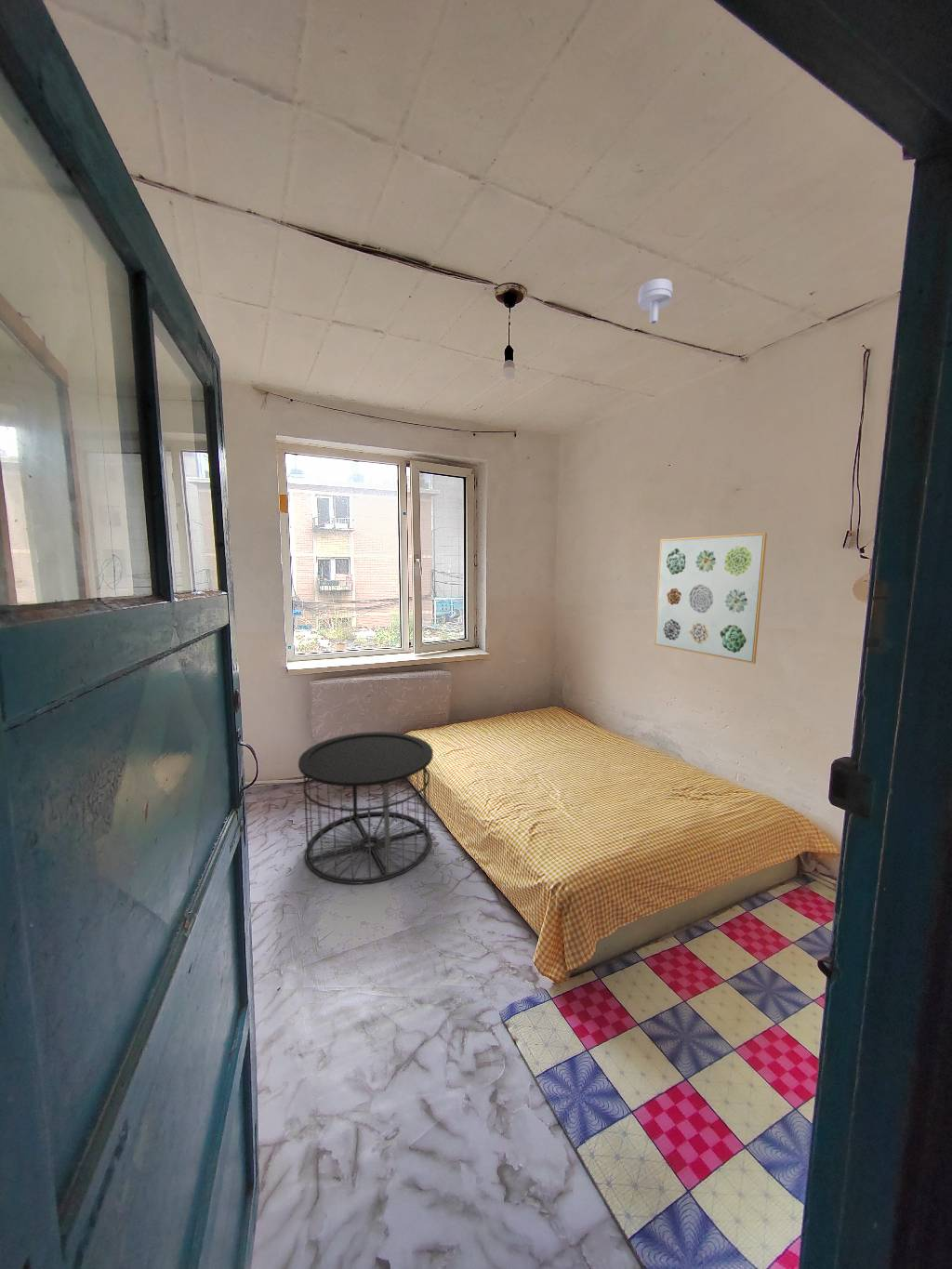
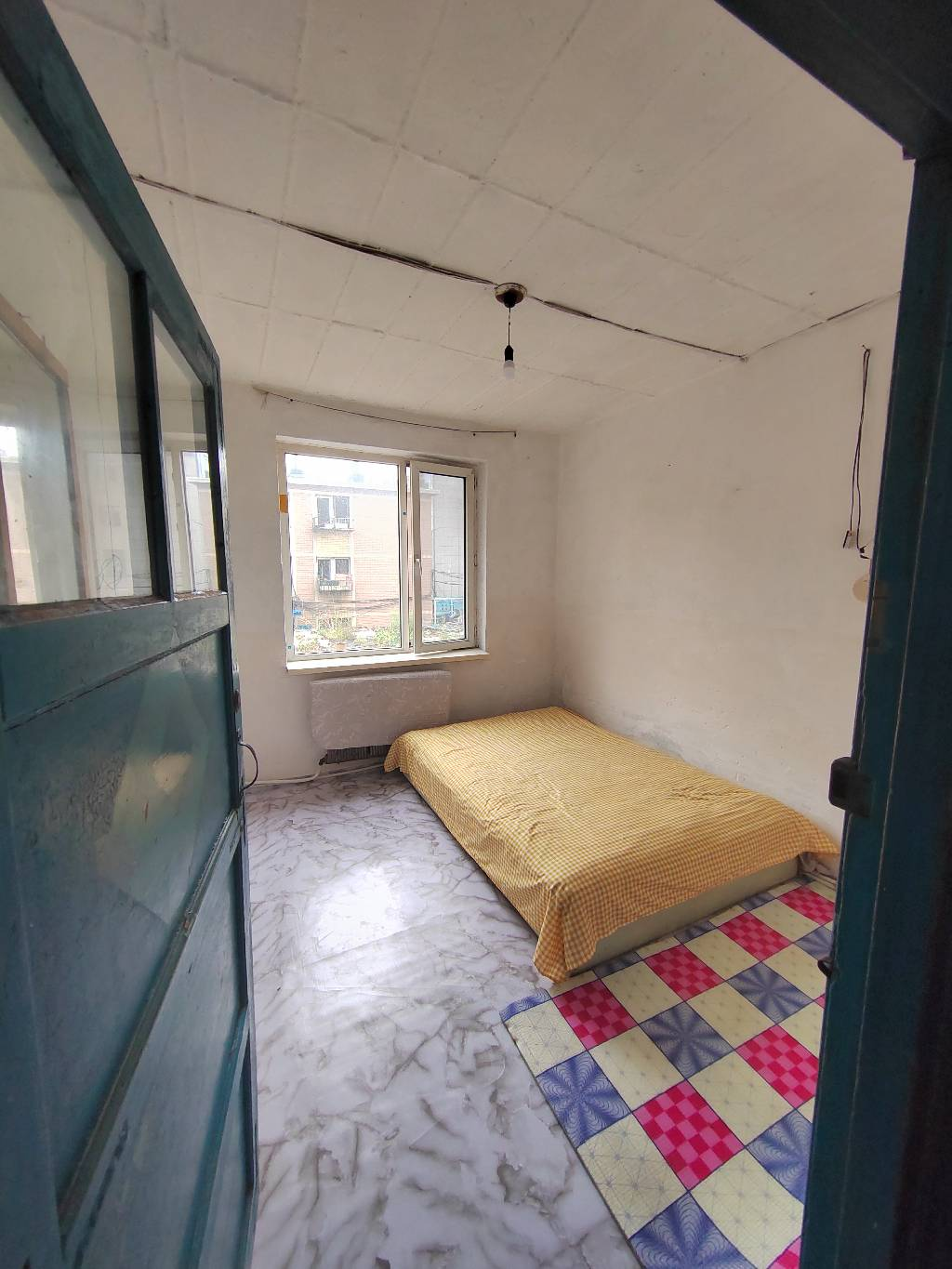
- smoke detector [637,278,674,325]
- wall art [654,532,768,665]
- side table [298,731,434,885]
